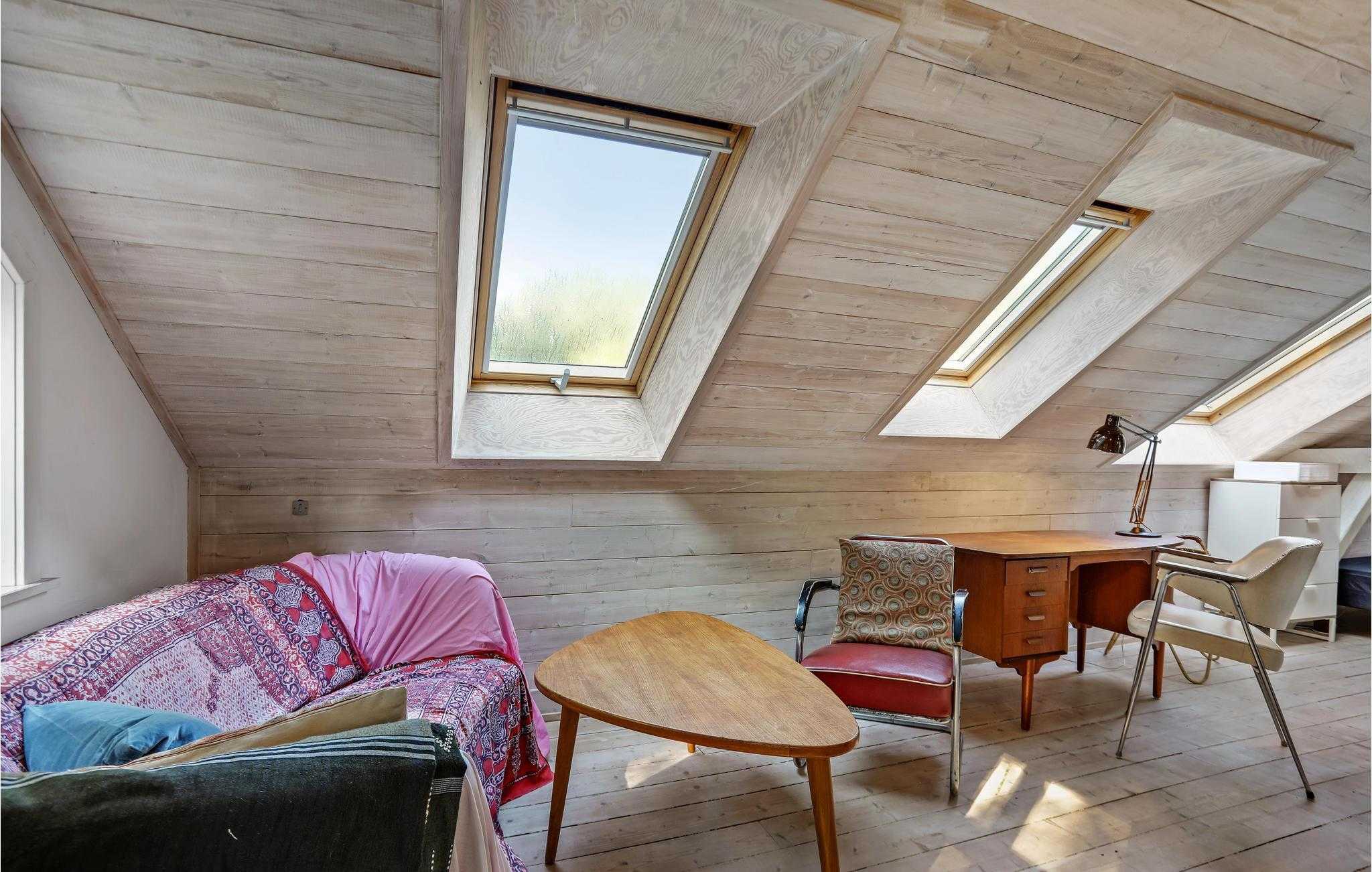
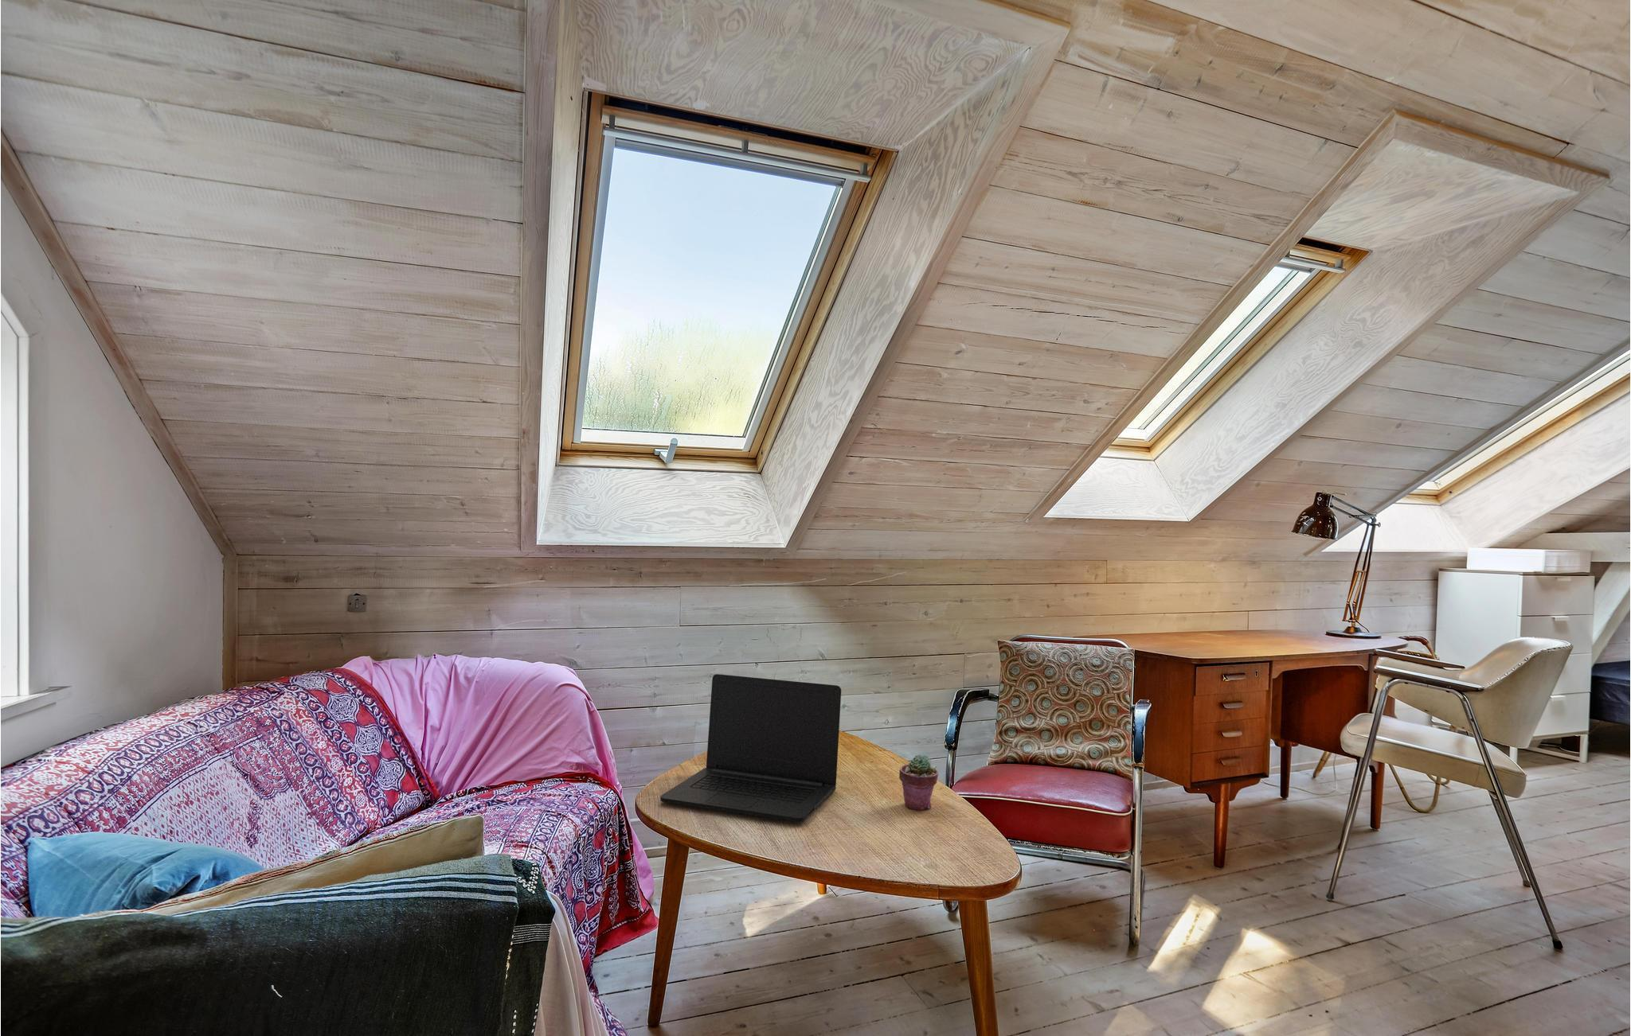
+ potted succulent [899,754,939,810]
+ laptop [660,674,842,823]
